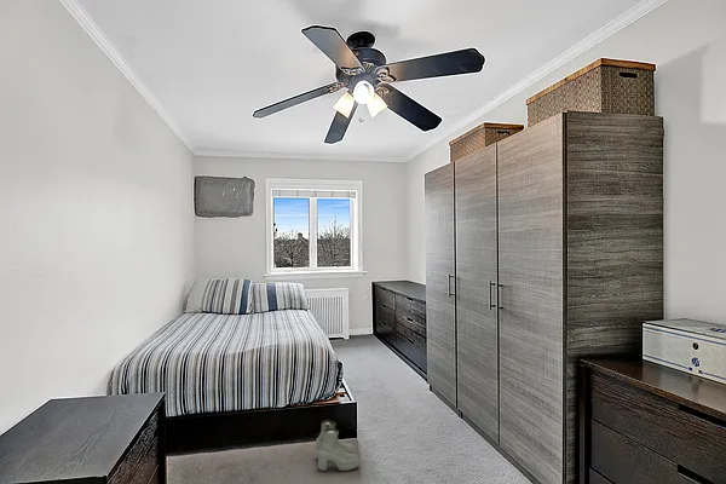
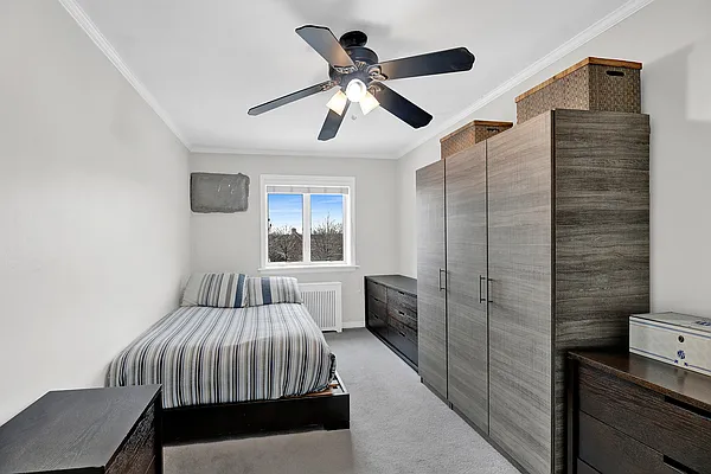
- boots [315,419,361,472]
